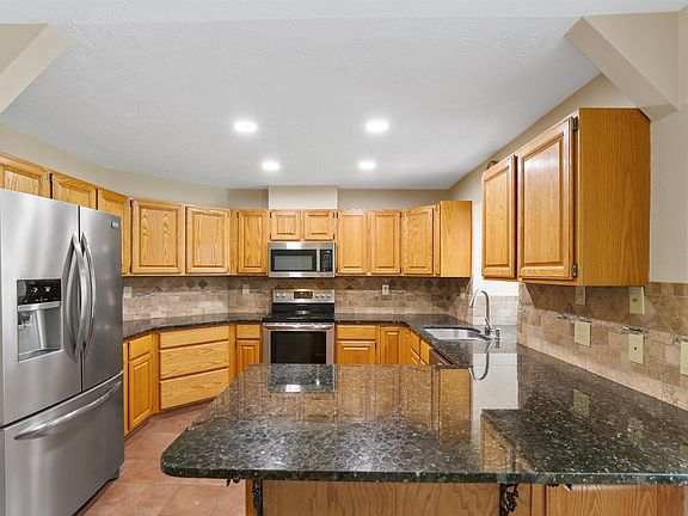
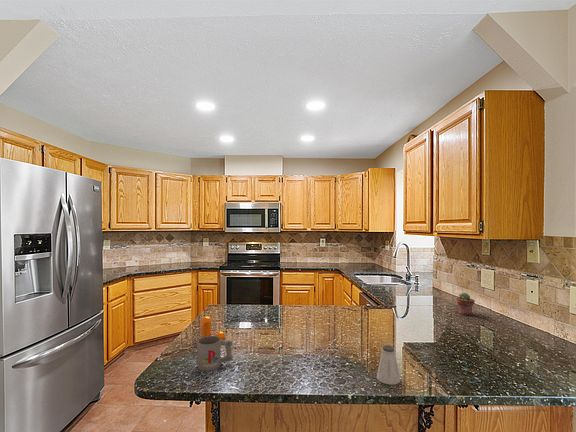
+ saltshaker [376,344,402,386]
+ potted succulent [456,291,476,316]
+ mug [196,335,234,372]
+ pepper shaker [200,315,226,341]
